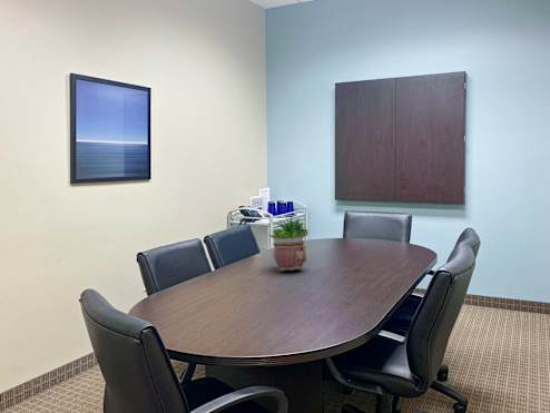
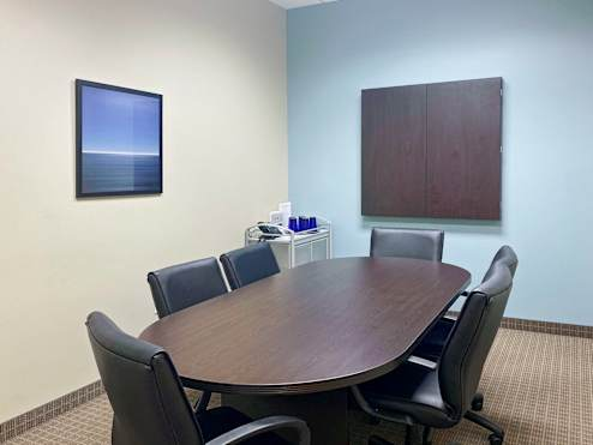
- potted plant [268,214,310,272]
